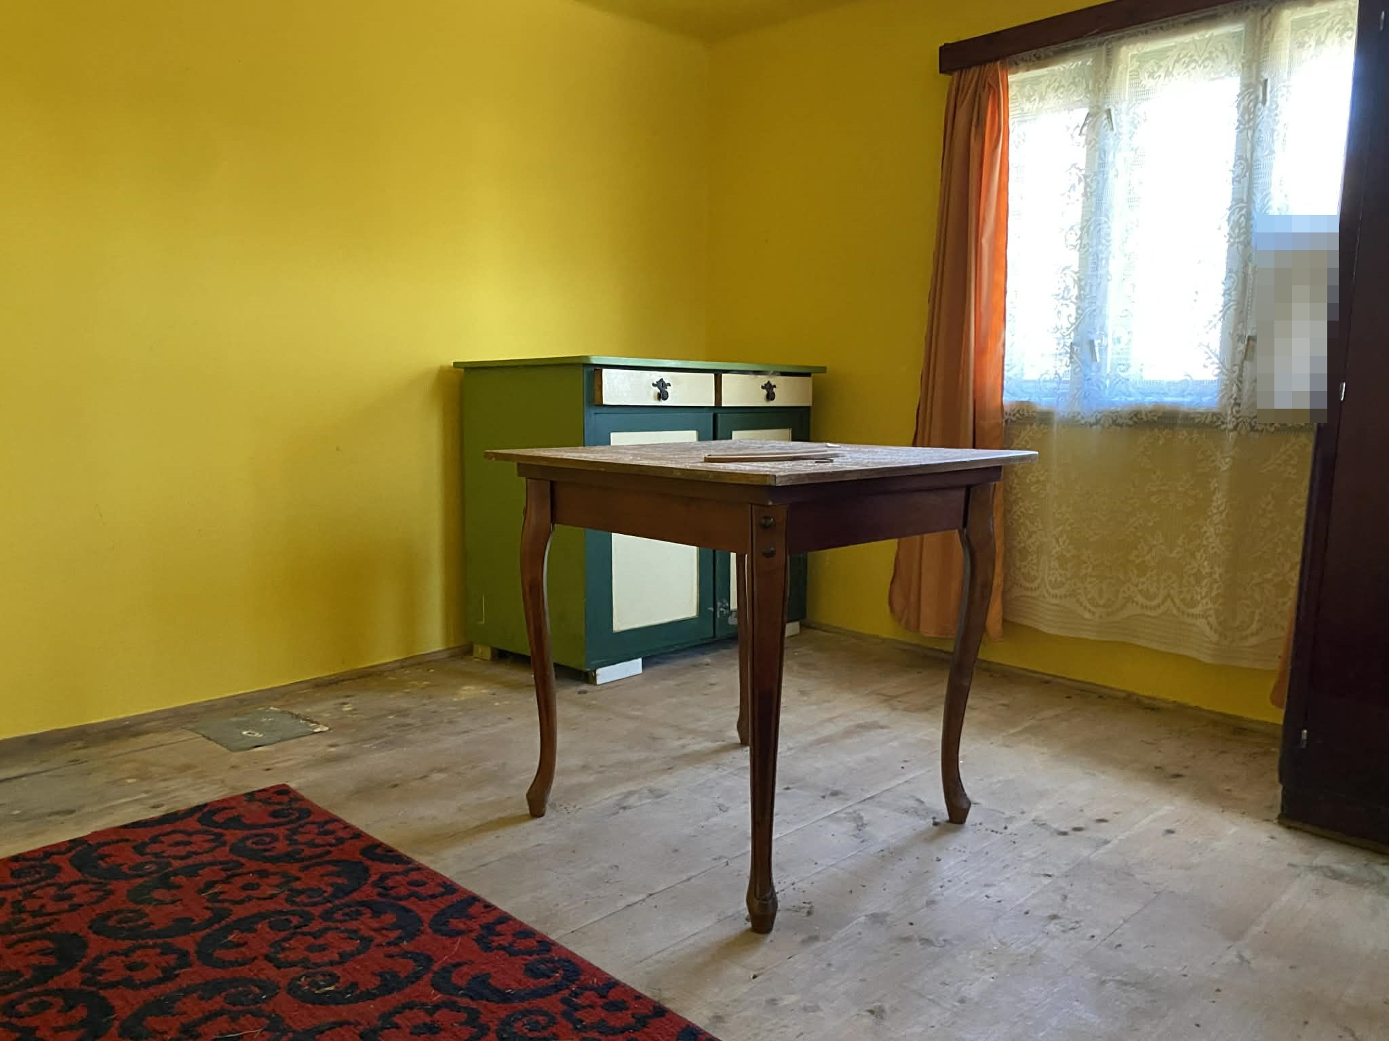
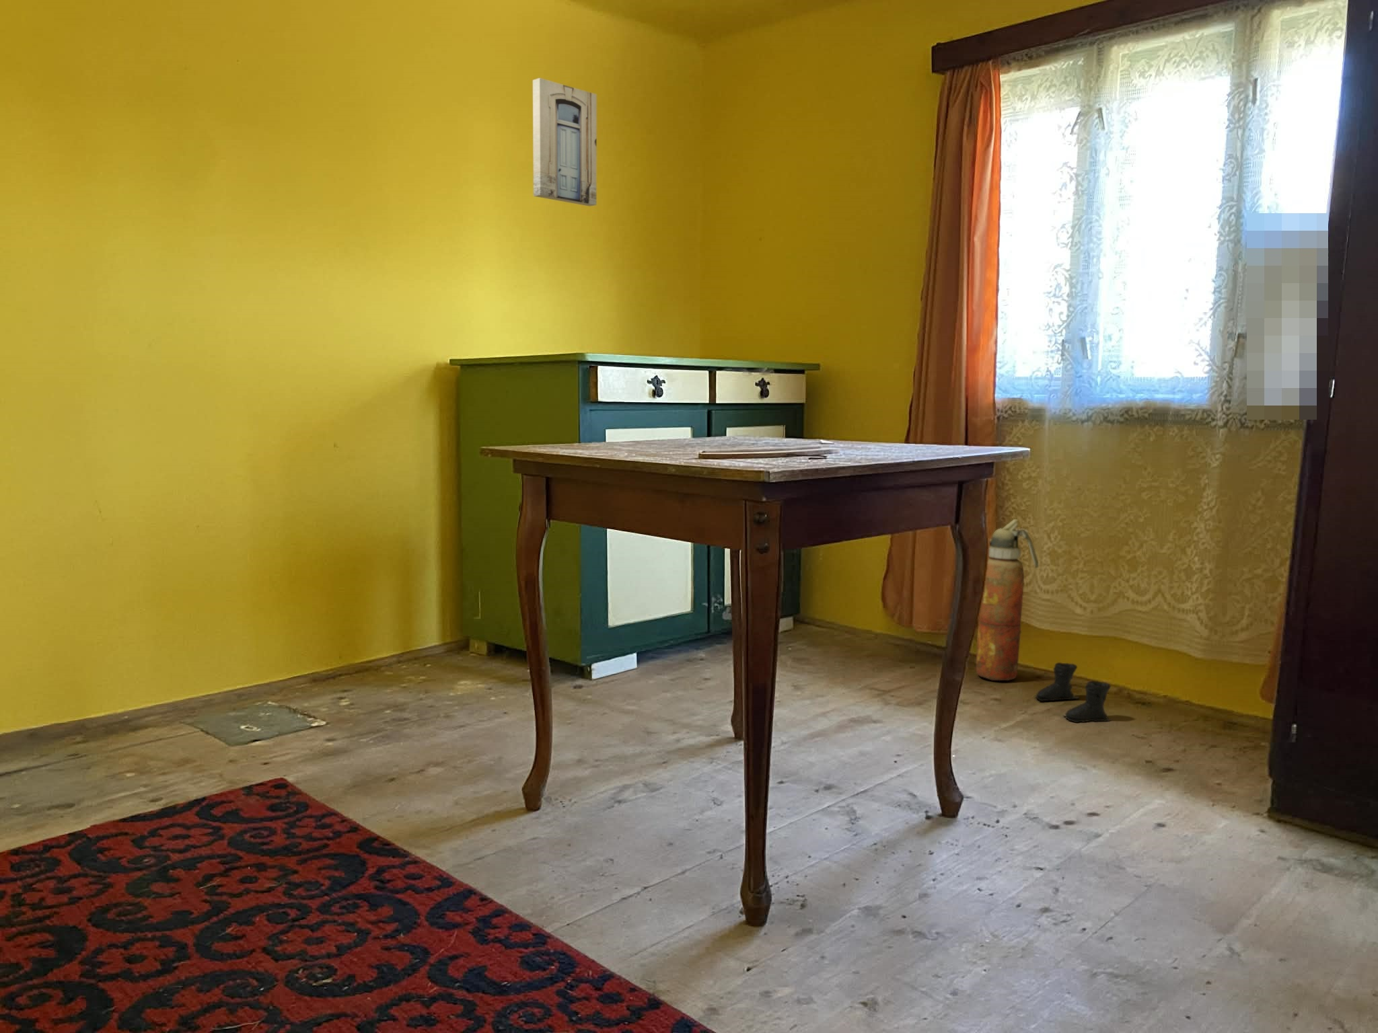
+ wall art [533,77,598,207]
+ boots [1034,662,1111,723]
+ fire extinguisher [975,519,1039,681]
